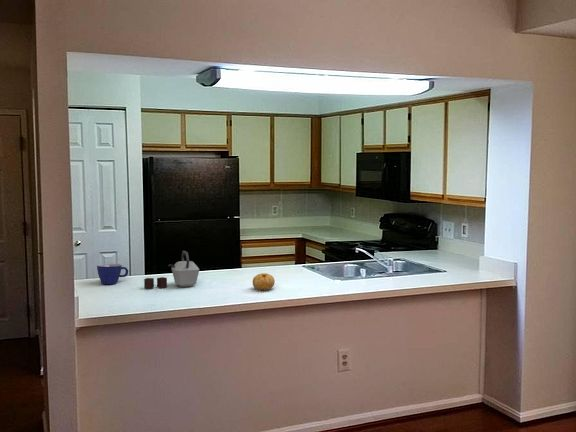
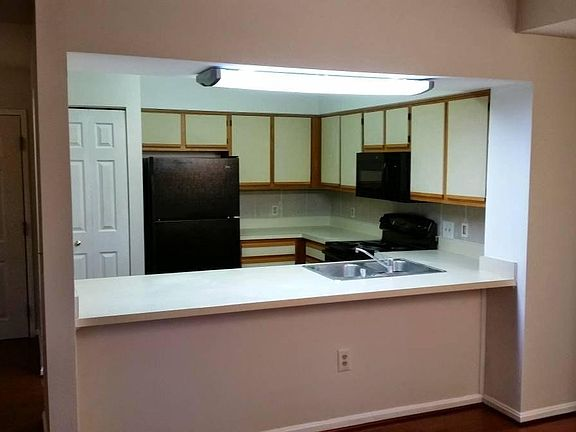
- cup [96,263,129,285]
- fruit [252,272,276,291]
- kettle [143,250,200,289]
